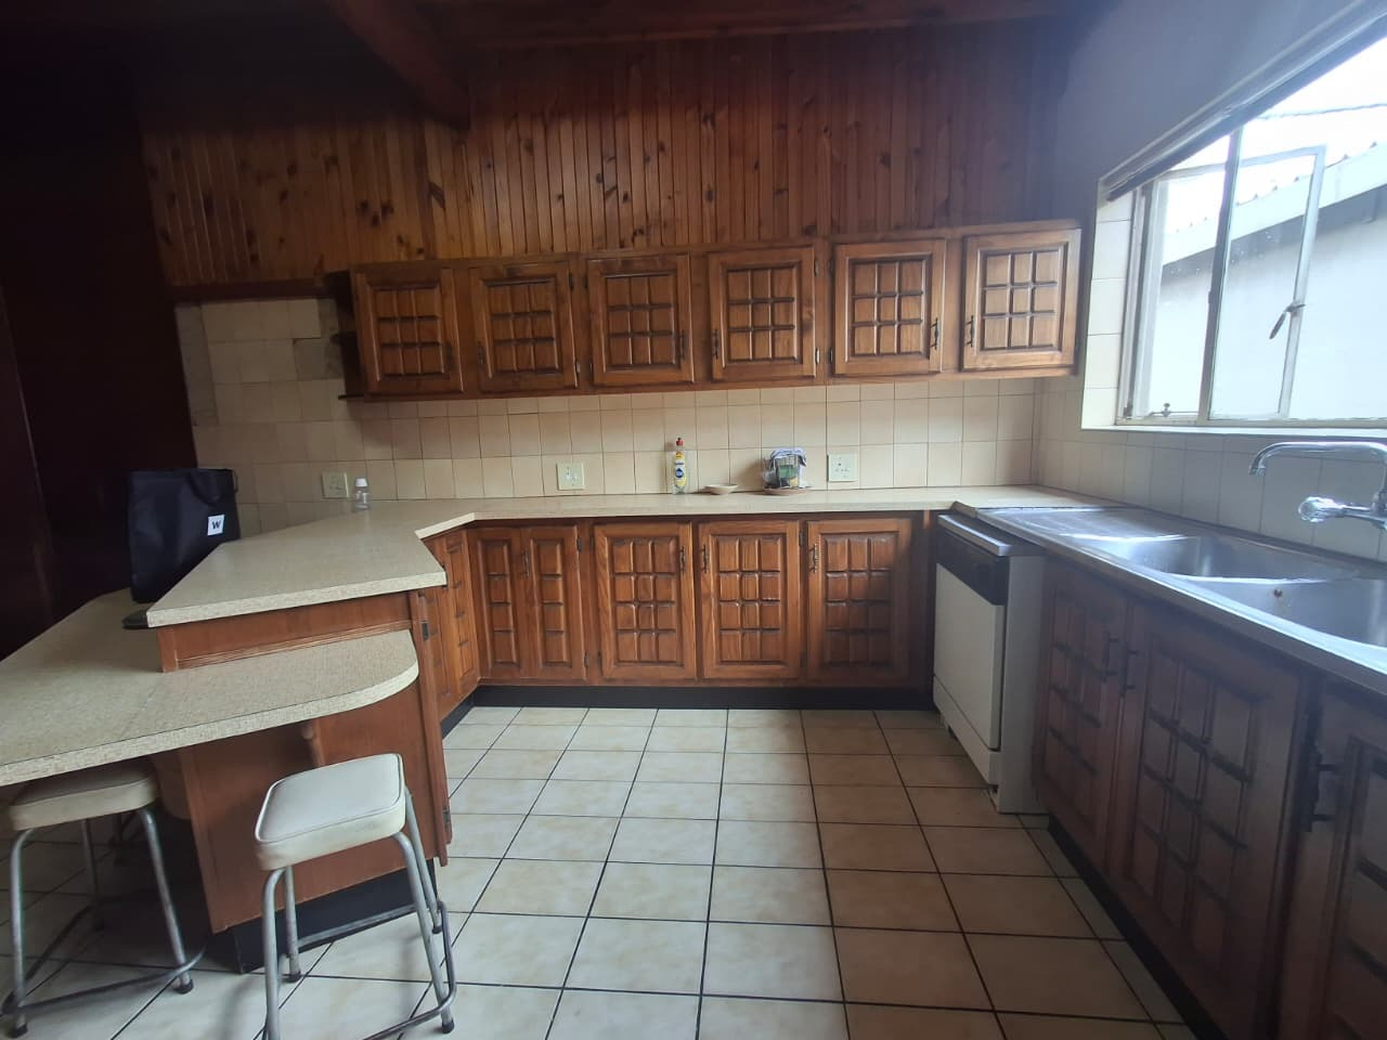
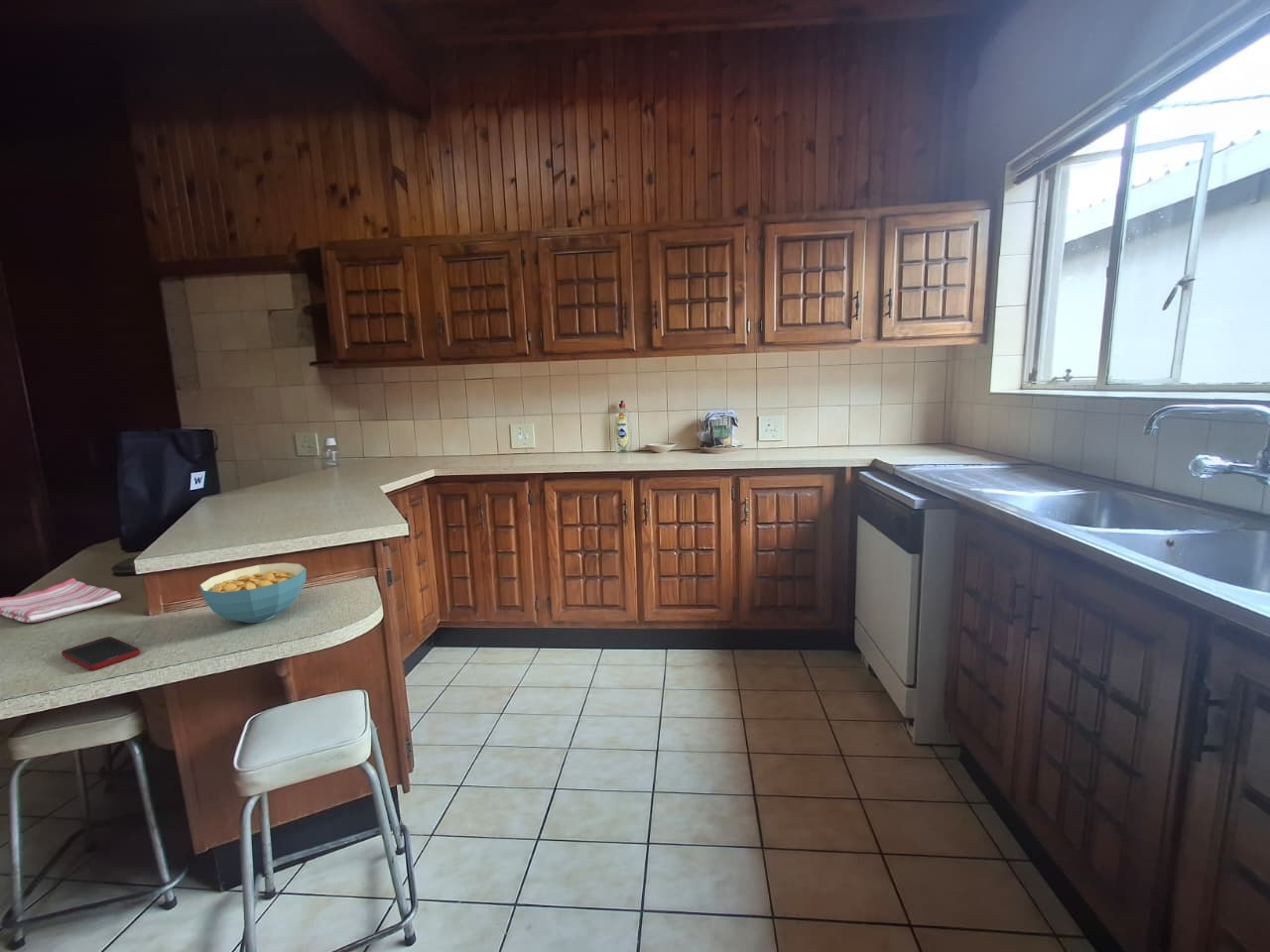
+ dish towel [0,577,122,624]
+ cell phone [61,636,141,671]
+ cereal bowl [198,562,307,624]
